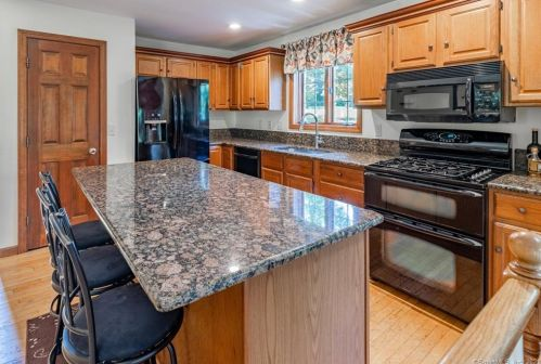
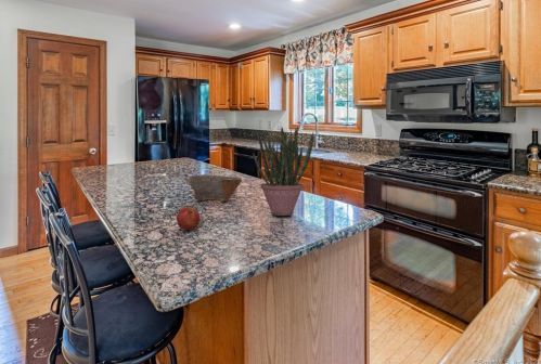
+ fruit [176,206,202,231]
+ potted plant [252,126,314,217]
+ bowl [184,173,244,203]
